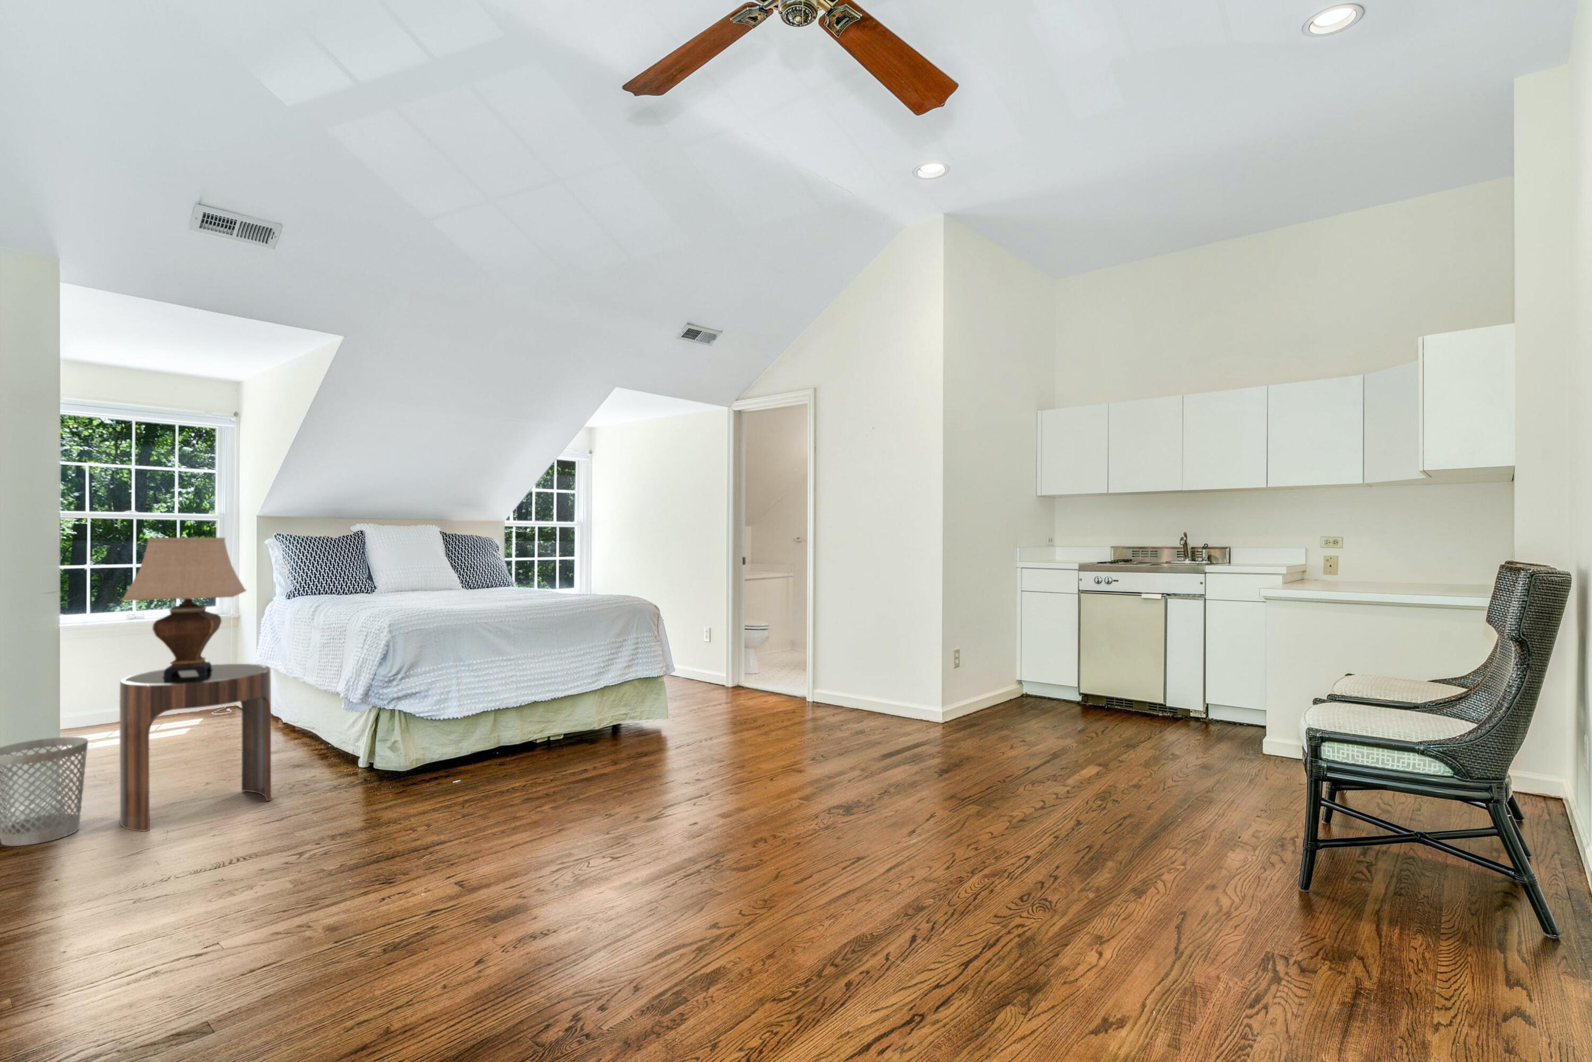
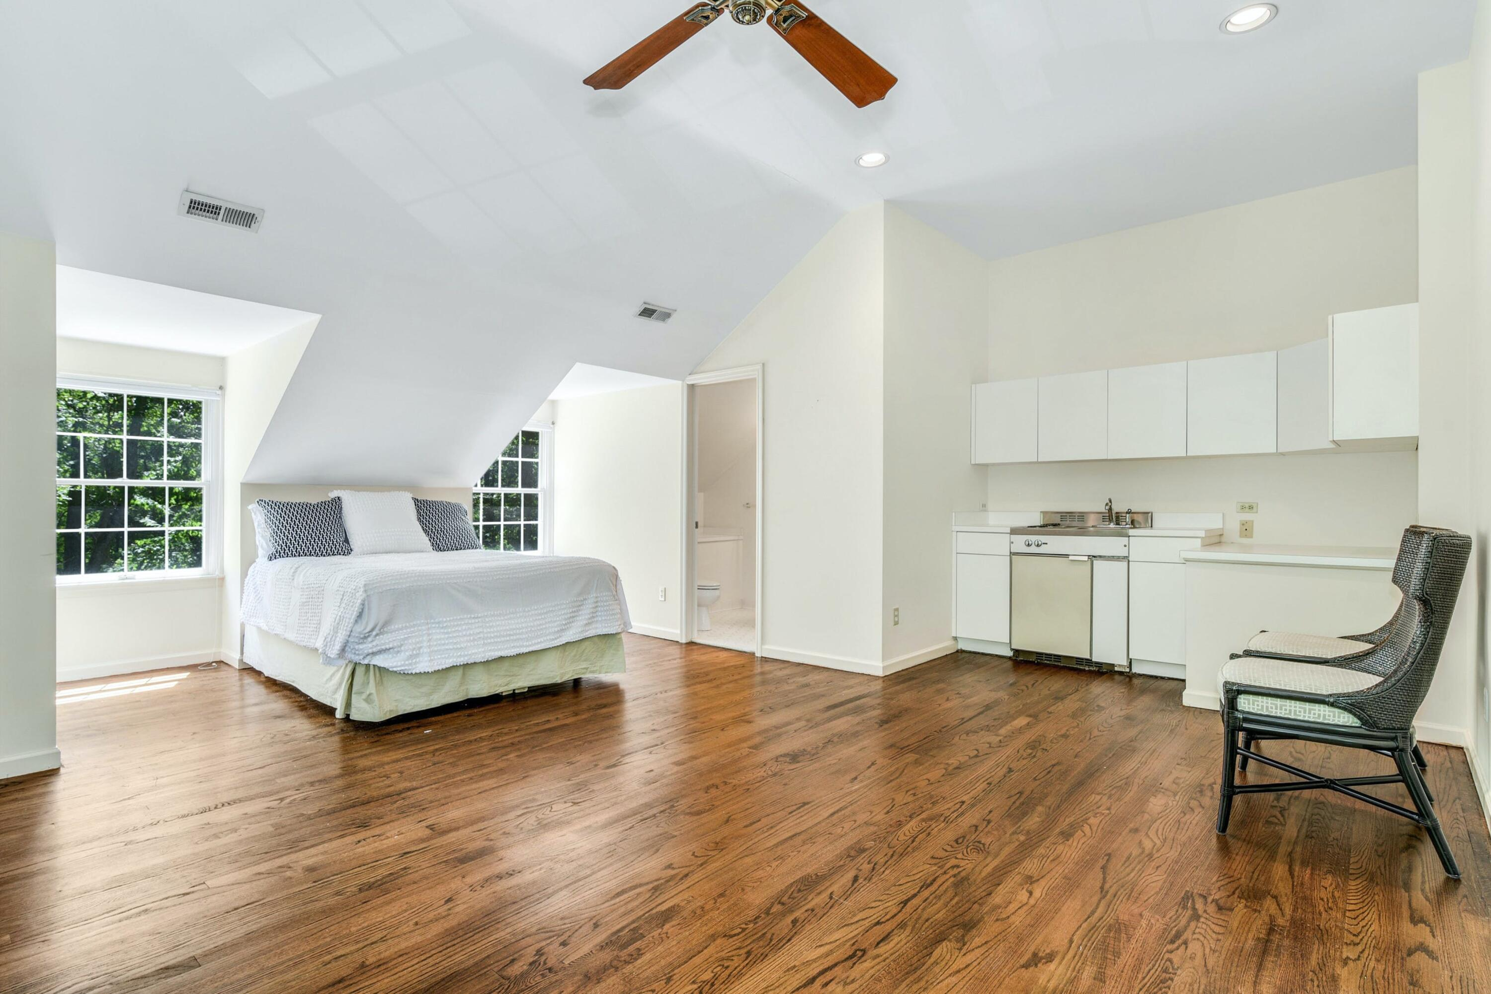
- side table [119,663,271,832]
- wastebasket [0,736,89,846]
- table lamp [121,537,247,678]
